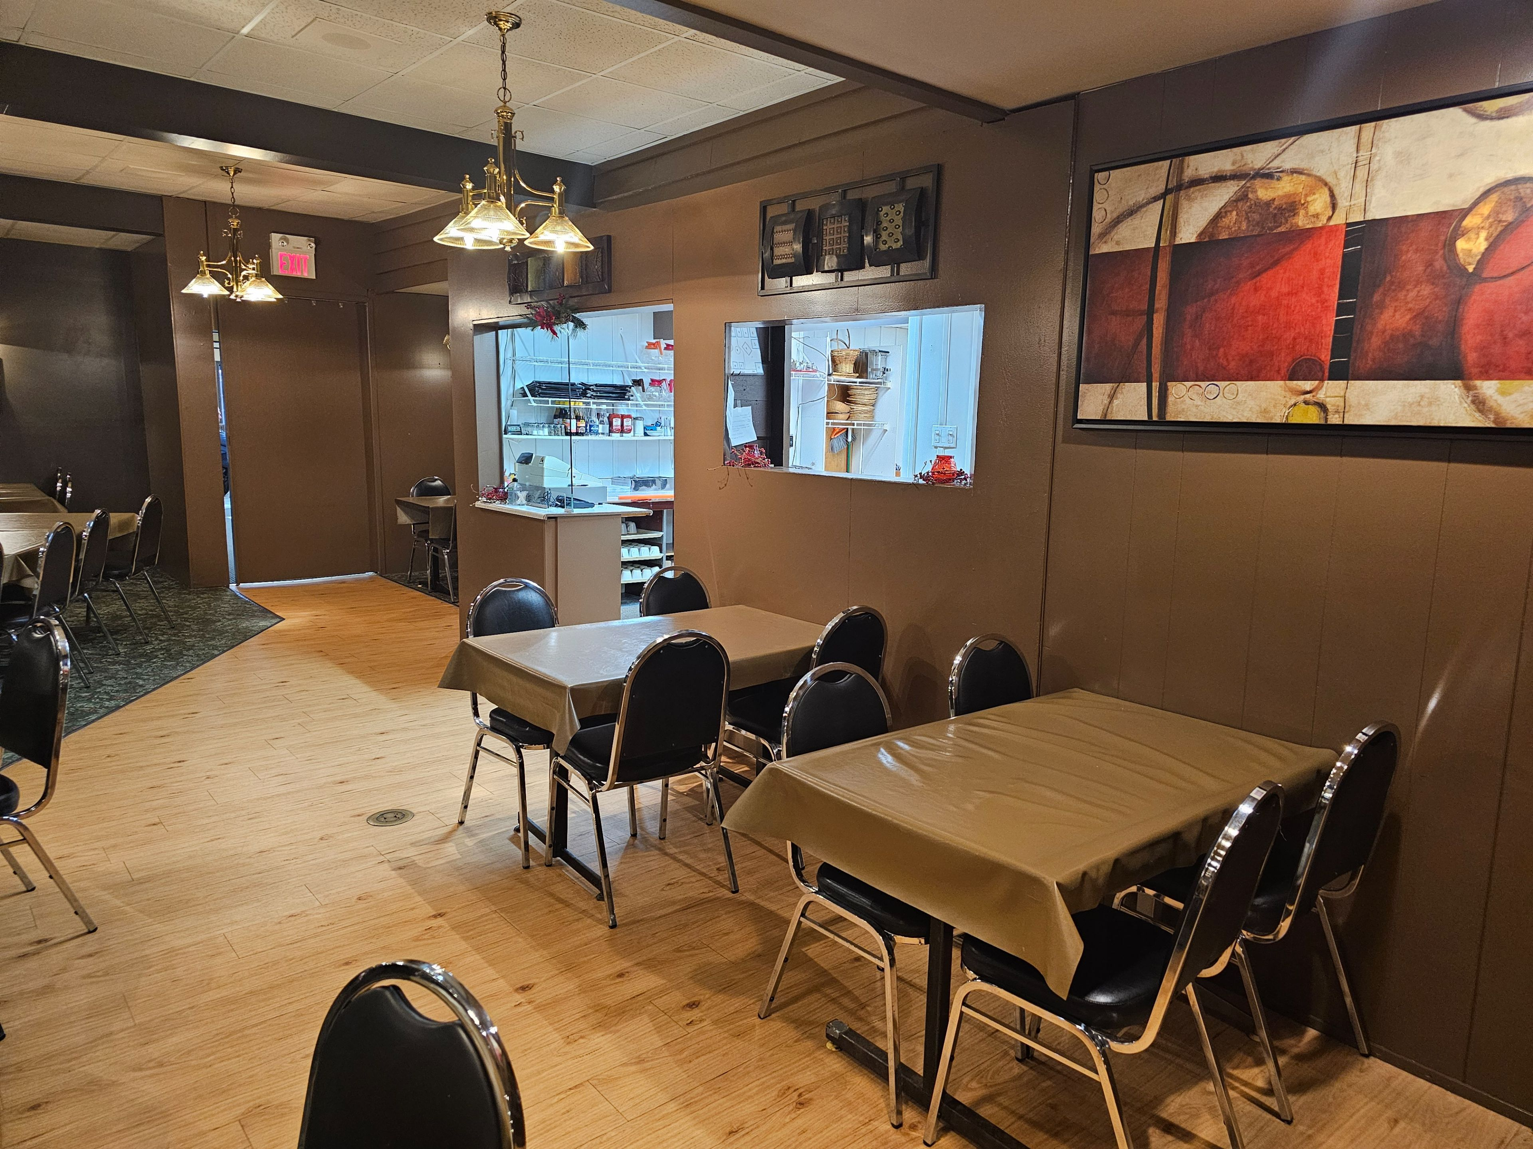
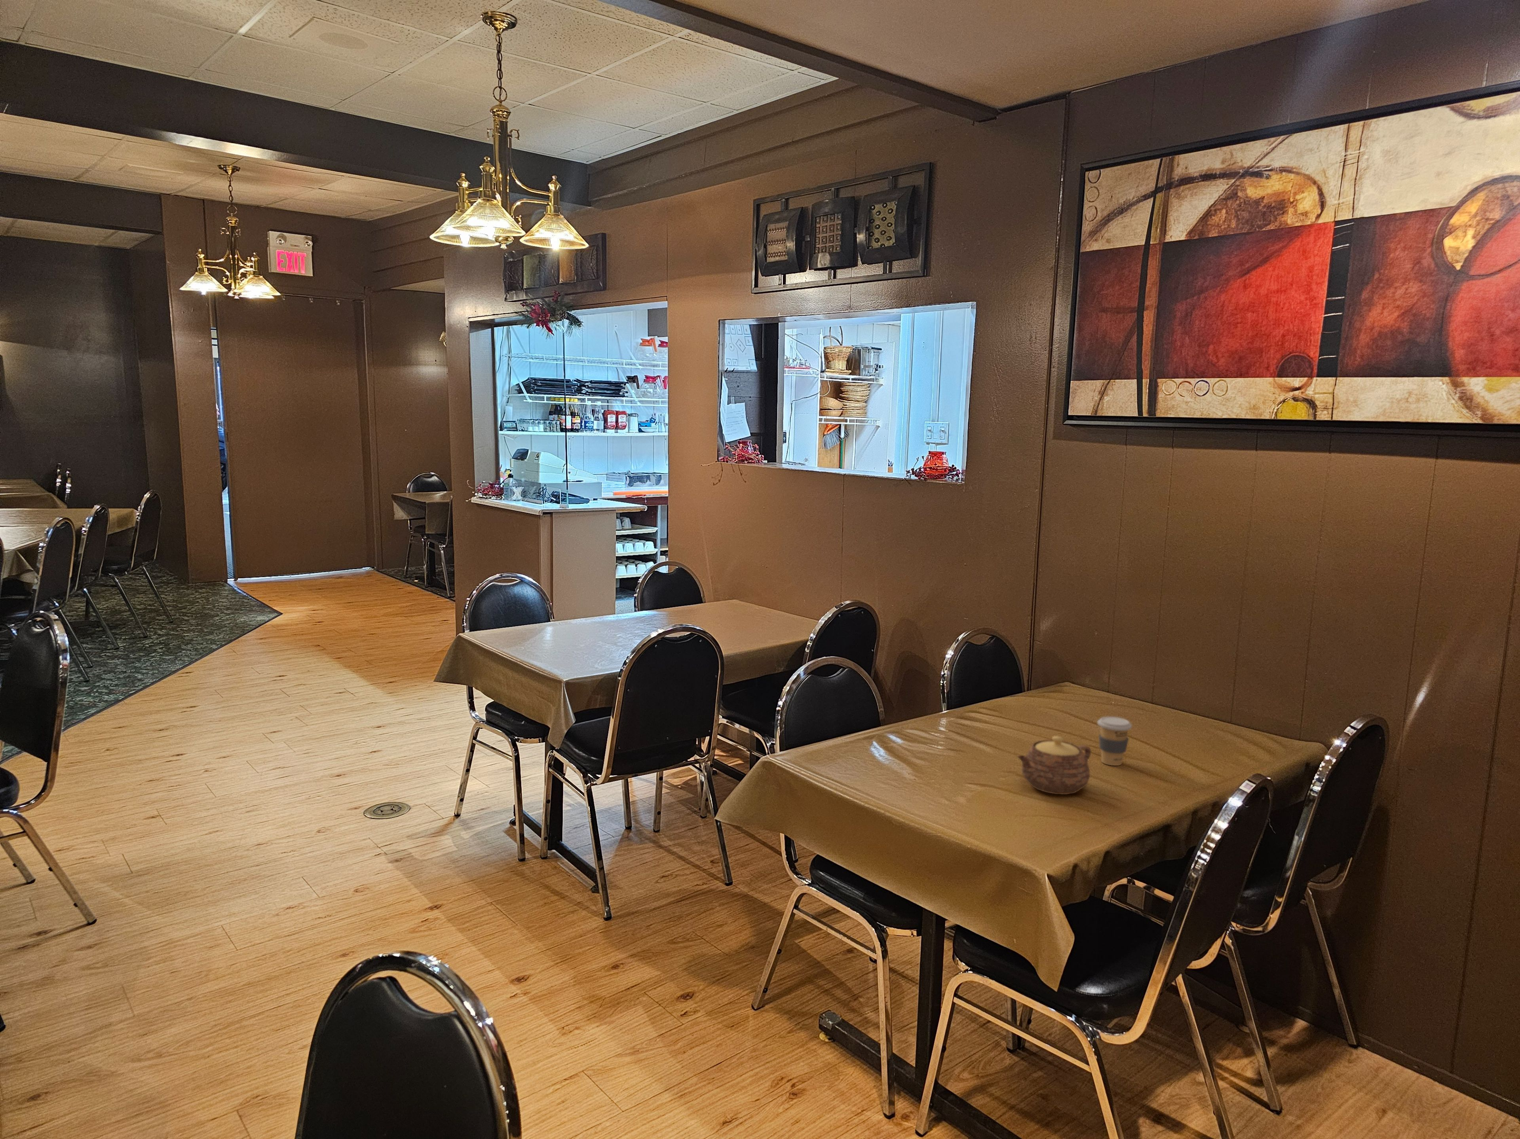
+ teapot [1017,736,1092,794]
+ coffee cup [1098,717,1132,766]
